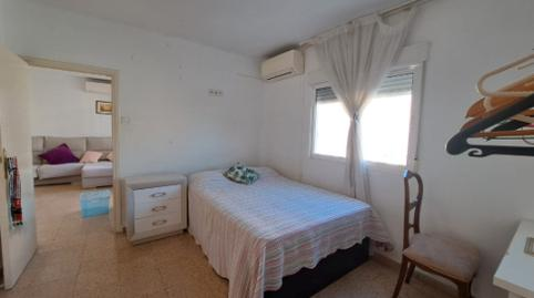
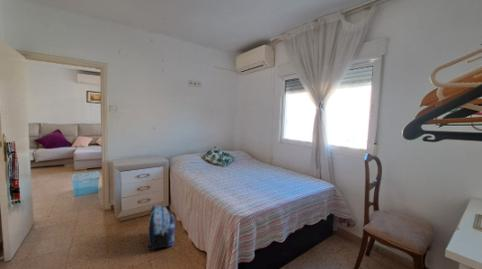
+ backpack [147,204,176,252]
